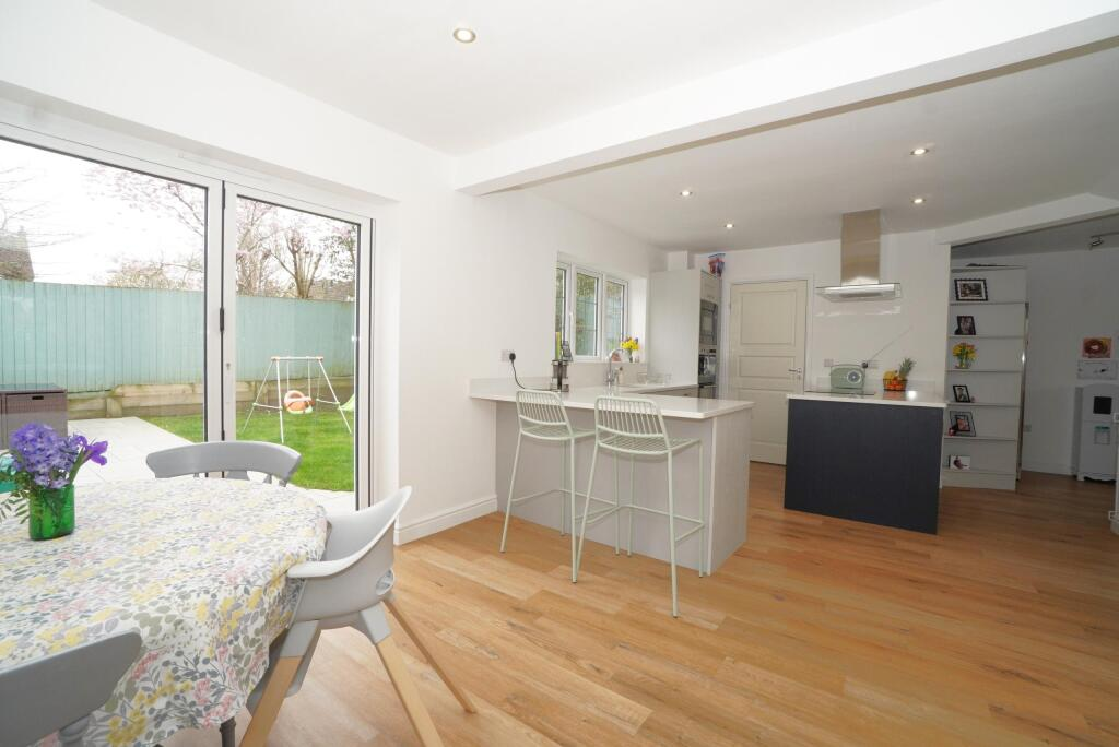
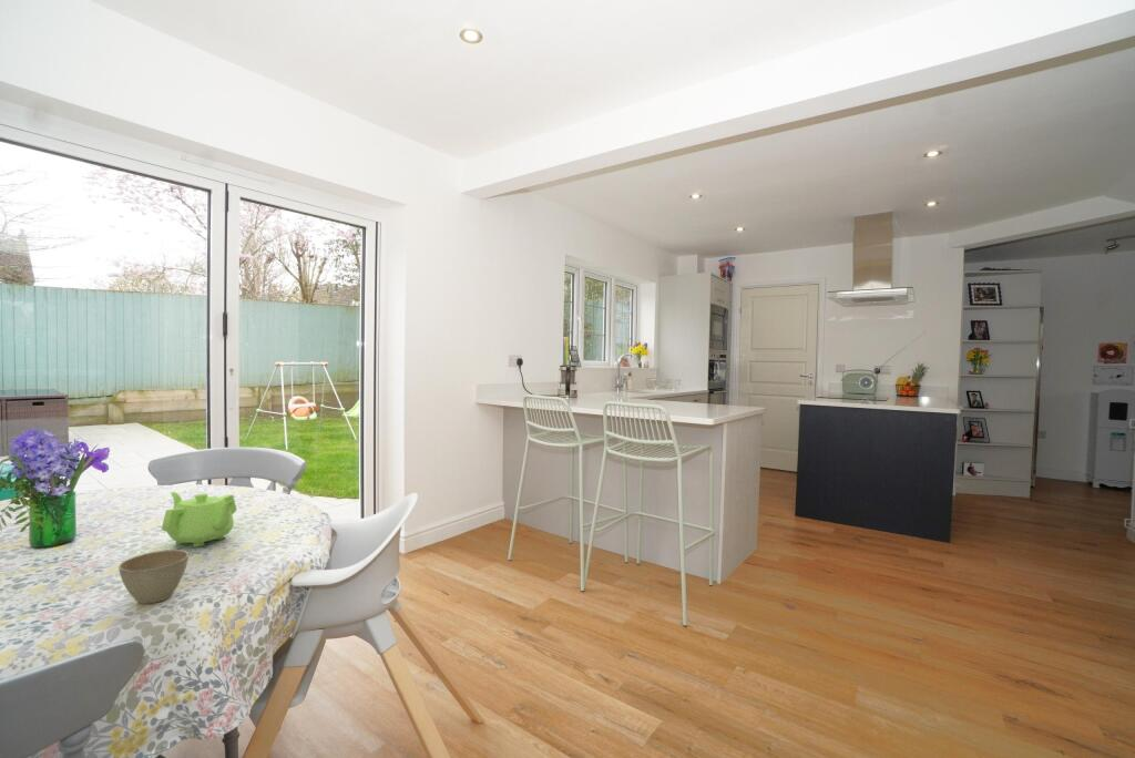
+ flower pot [117,549,190,605]
+ teapot [161,491,238,549]
